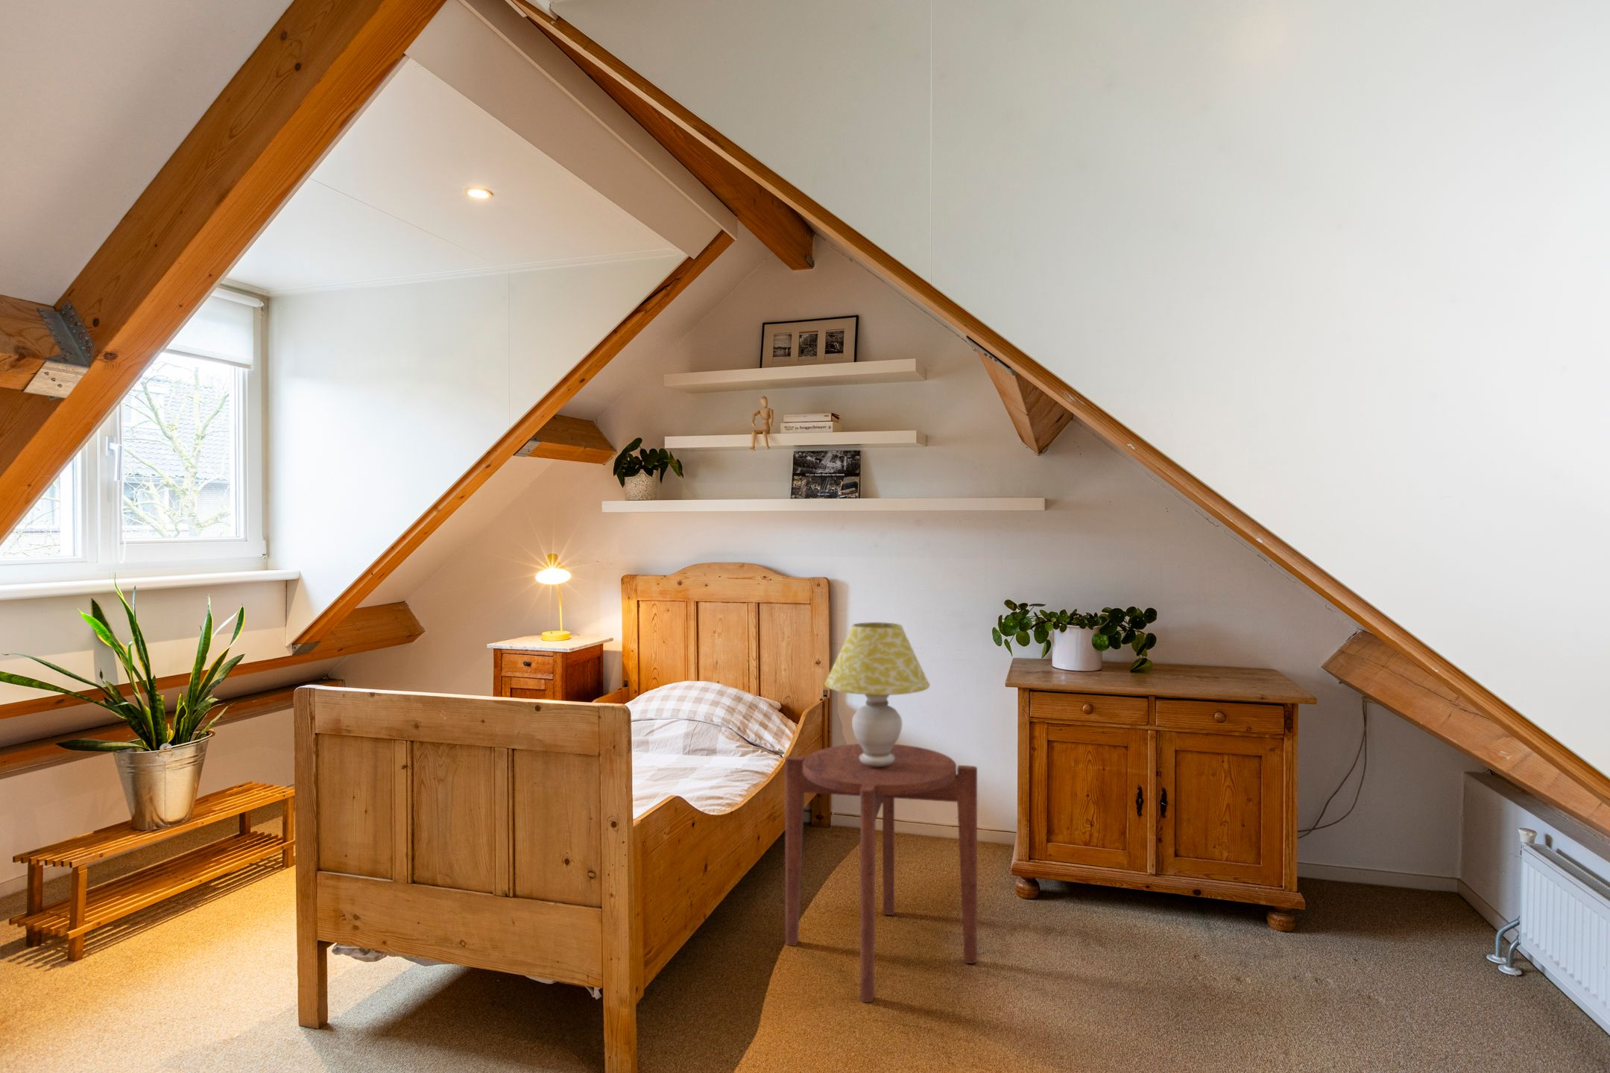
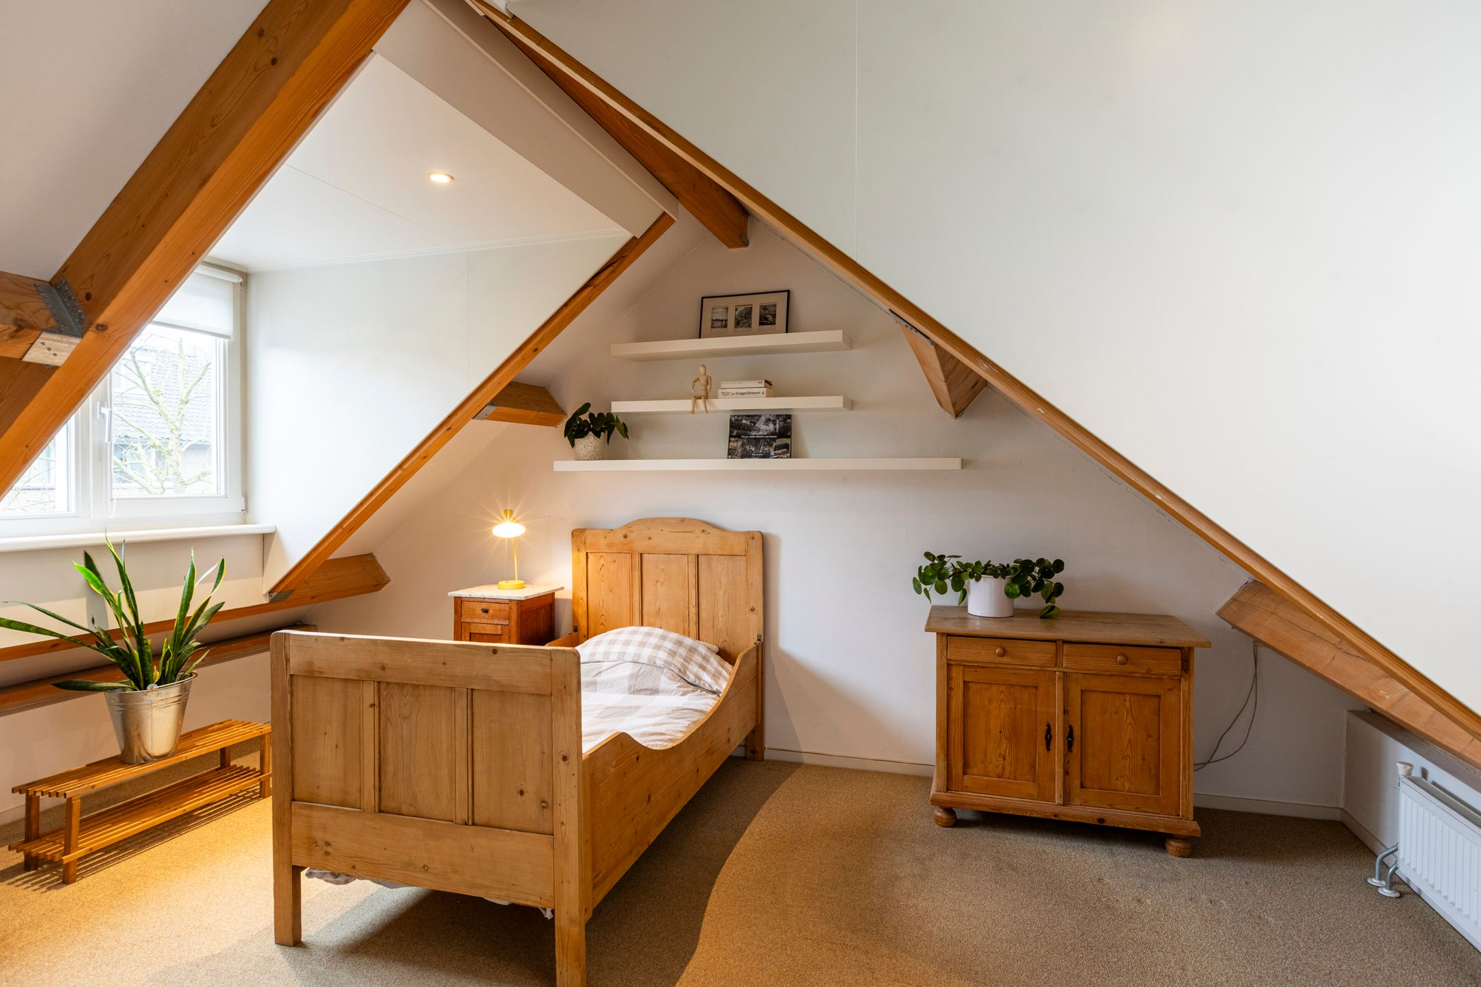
- table lamp [824,622,931,766]
- side table [785,742,978,1004]
